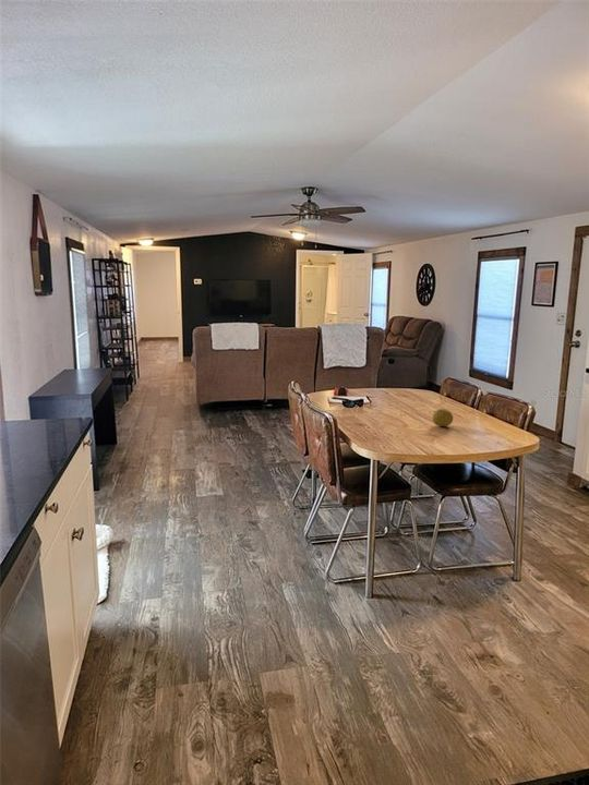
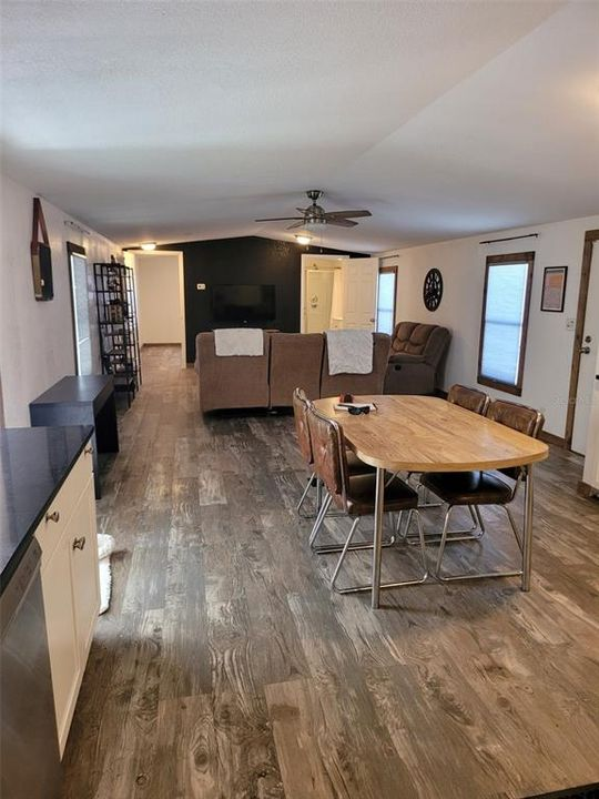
- fruit [431,408,454,427]
